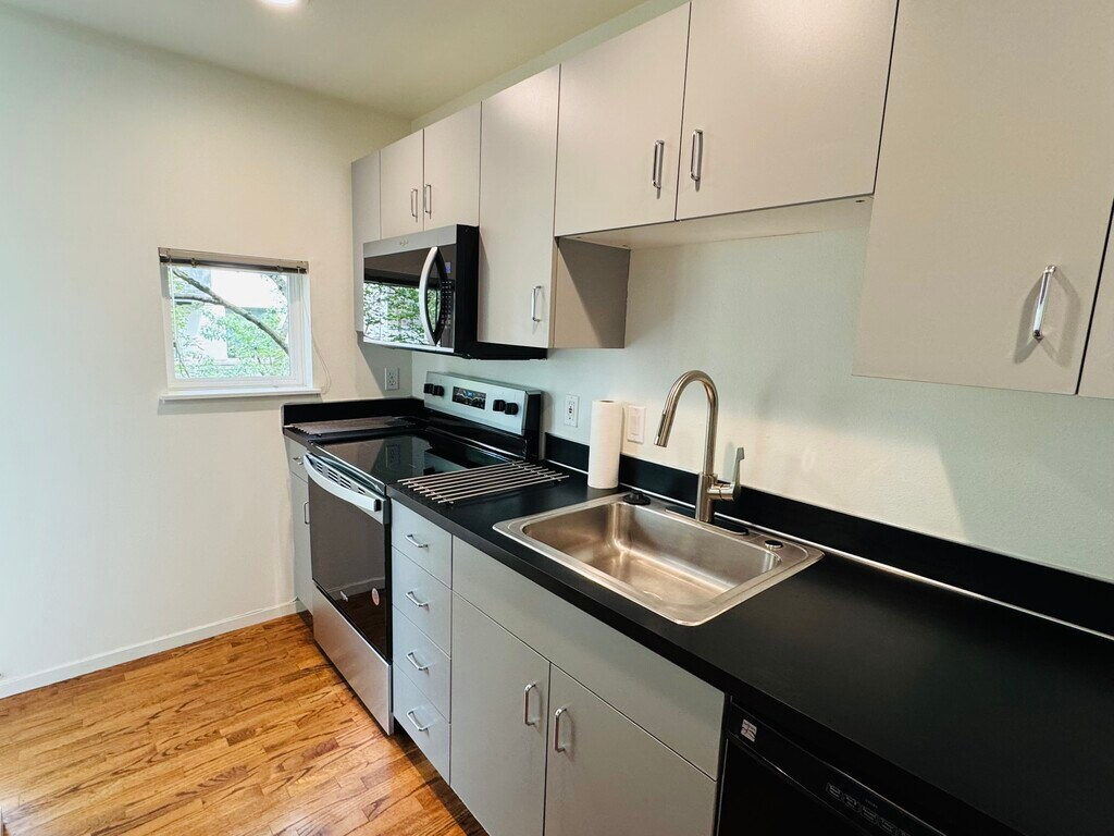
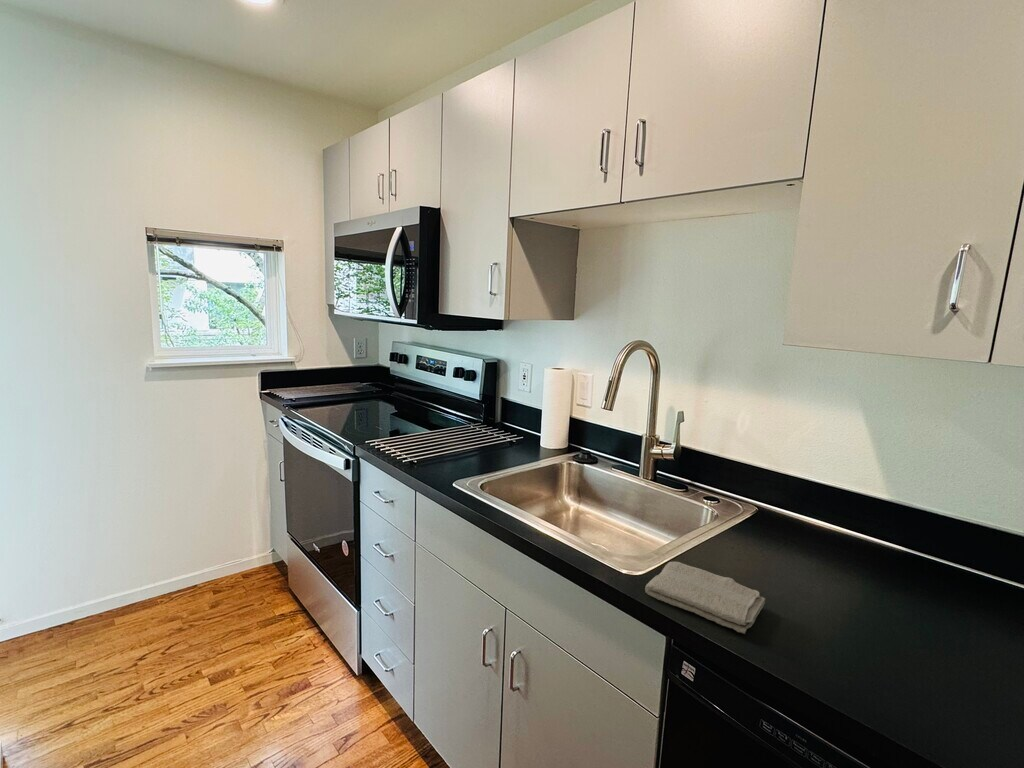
+ washcloth [644,561,766,635]
